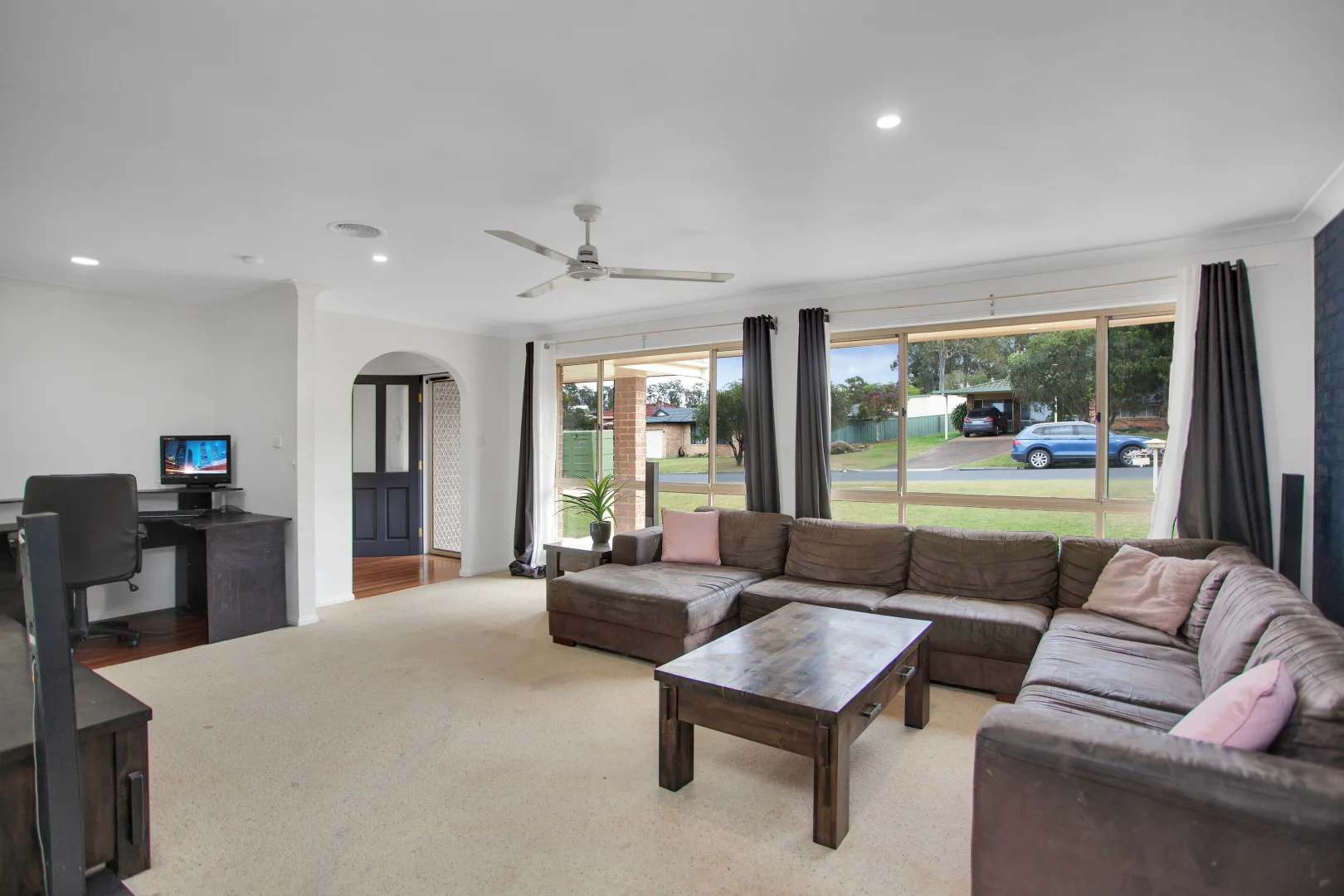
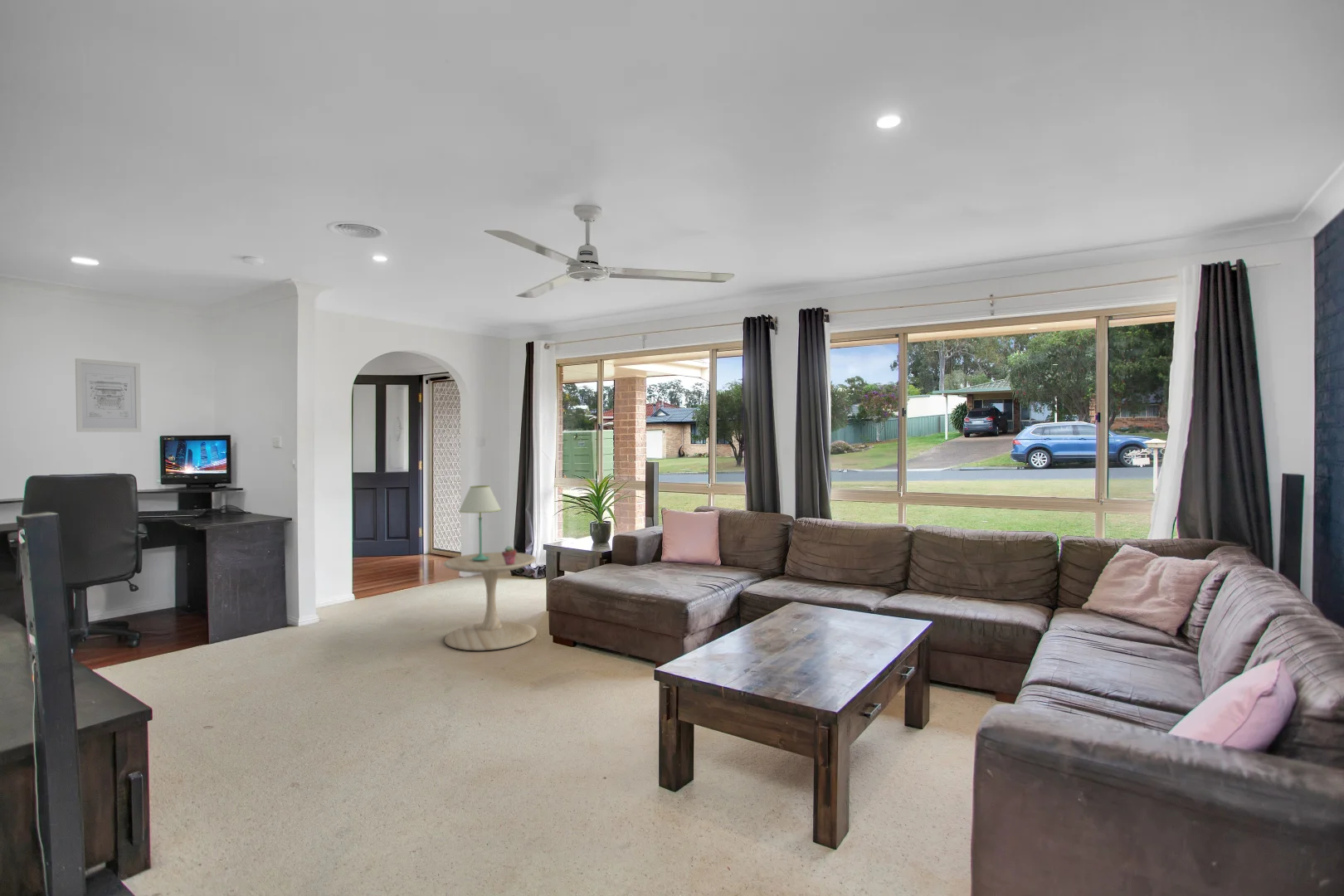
+ table lamp [458,485,502,560]
+ potted succulent [501,545,517,565]
+ side table [443,552,538,651]
+ wall art [75,358,142,433]
